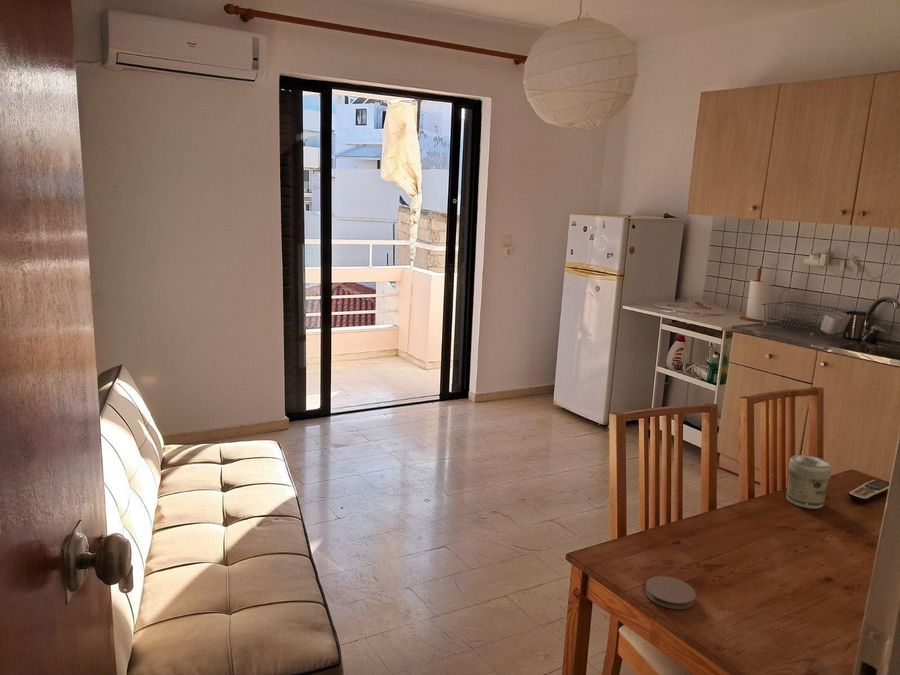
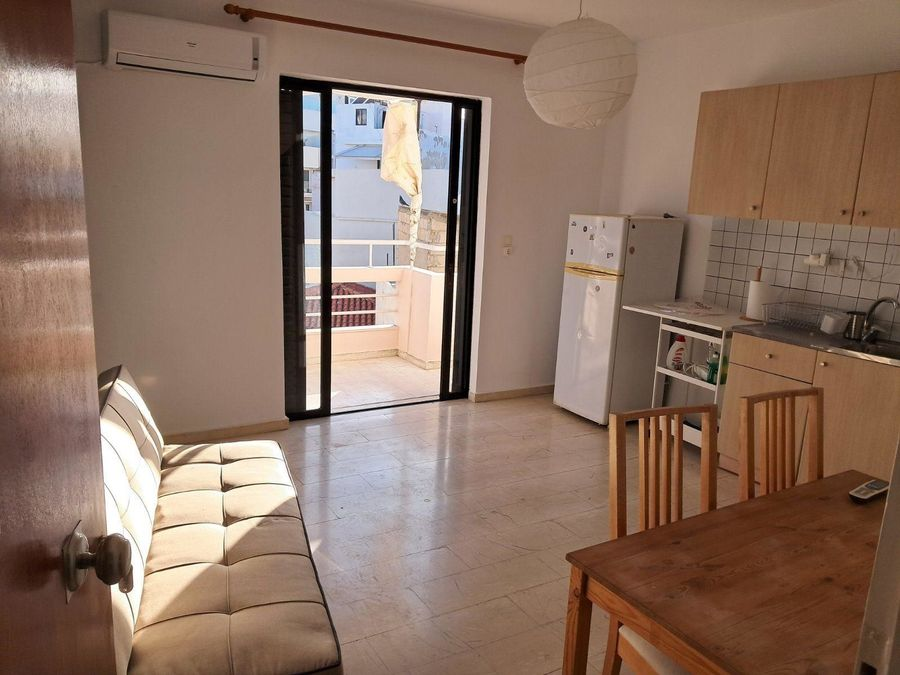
- coaster [644,575,697,610]
- jar [785,454,833,510]
